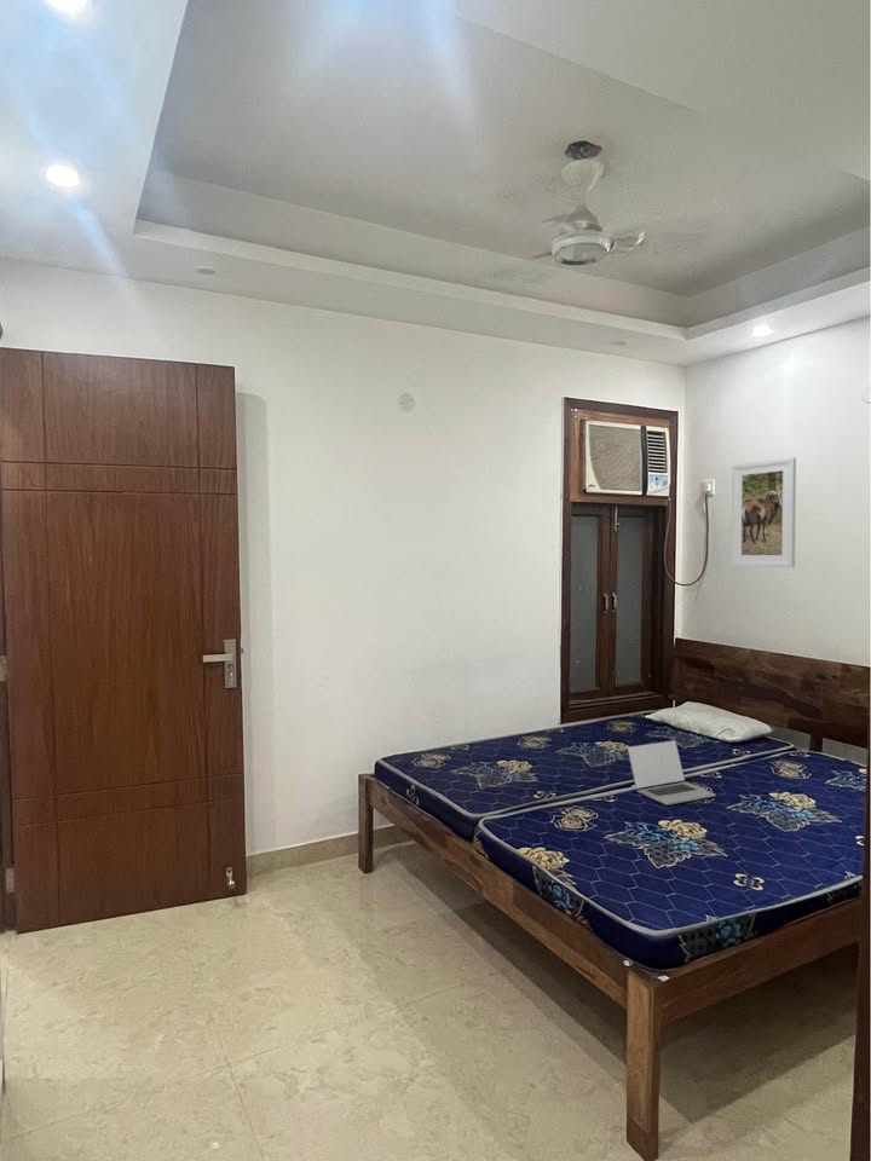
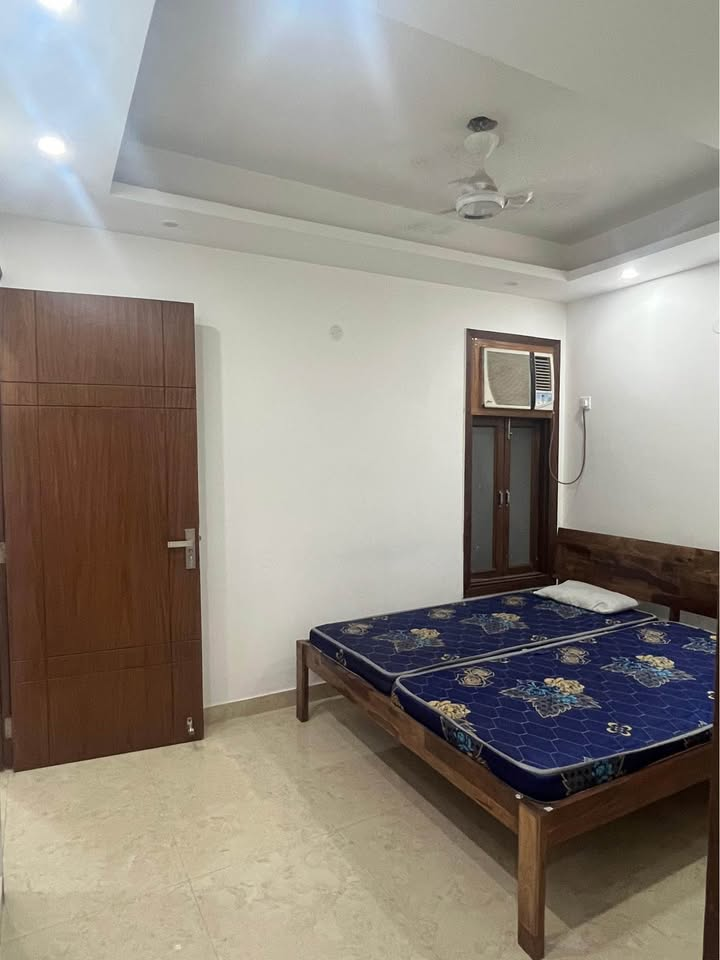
- laptop [627,739,717,807]
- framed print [731,456,797,568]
